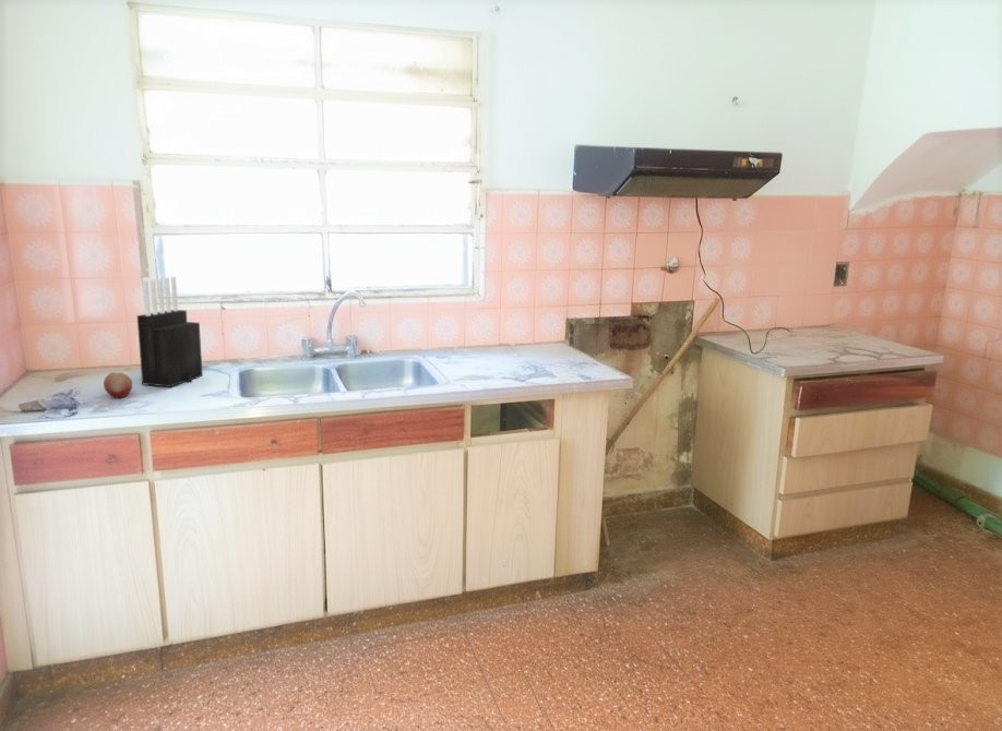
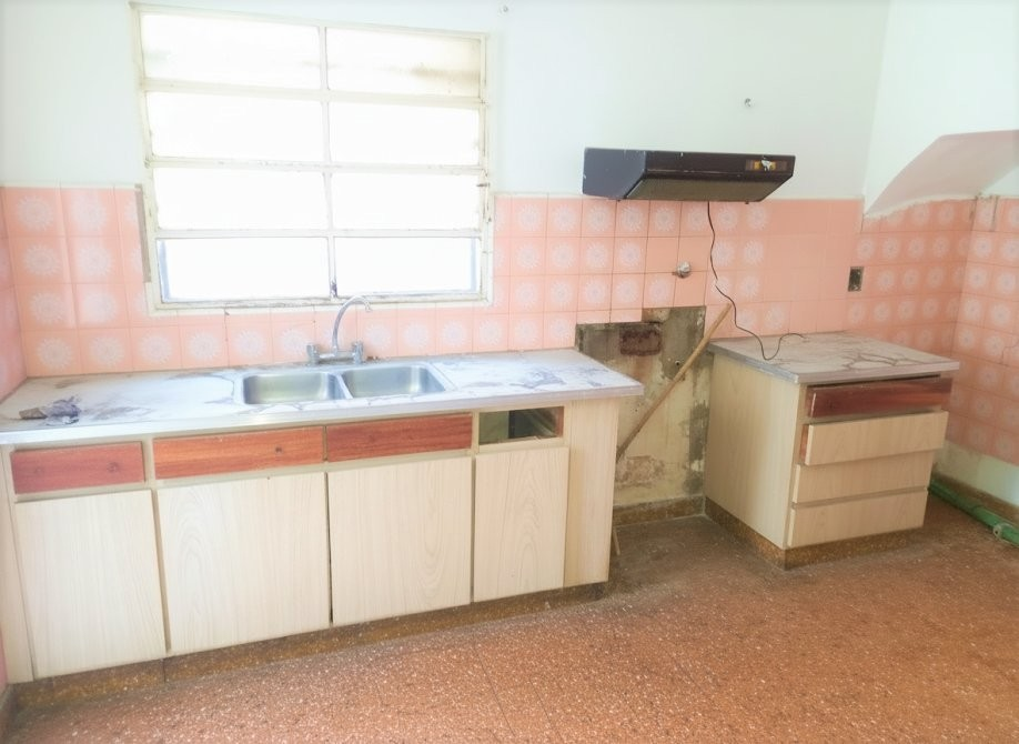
- knife block [136,276,204,387]
- fruit [103,371,133,398]
